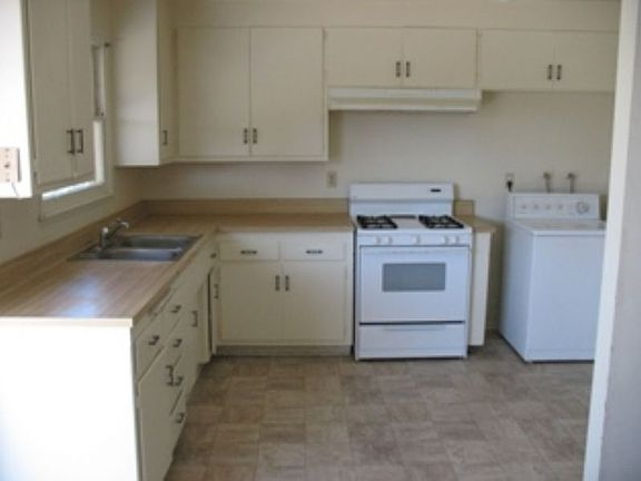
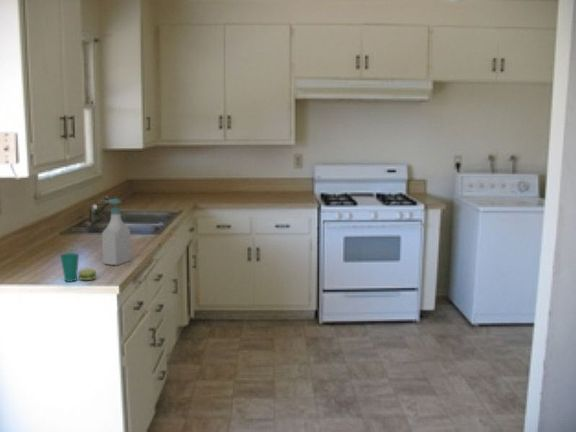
+ soap bottle [101,197,132,266]
+ cup [59,252,98,283]
